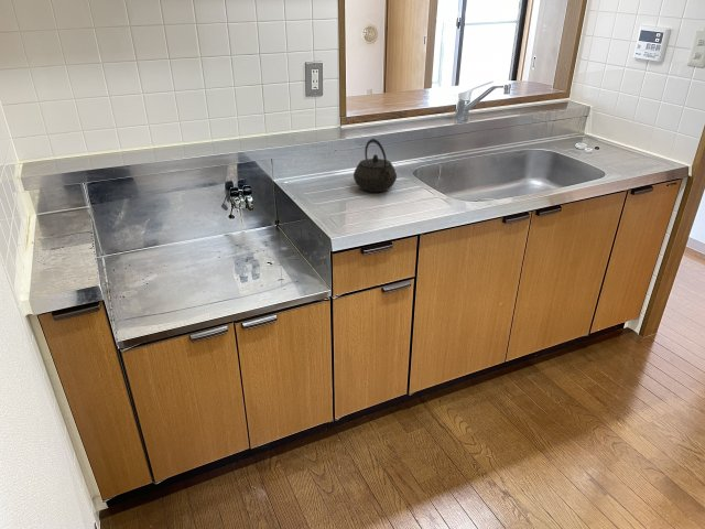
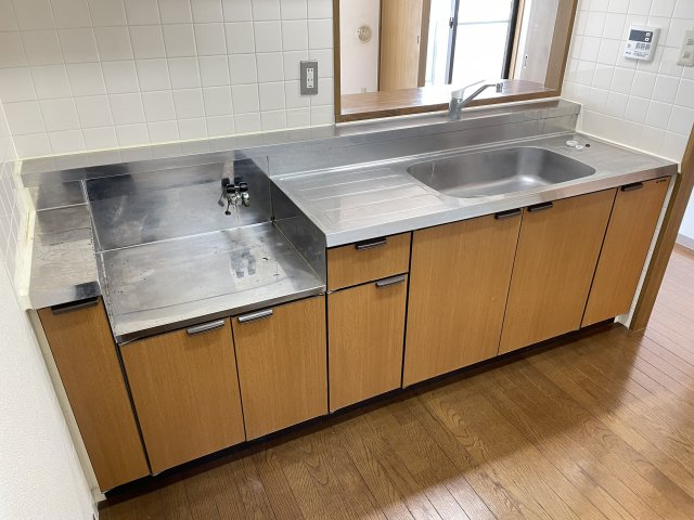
- kettle [352,138,398,193]
